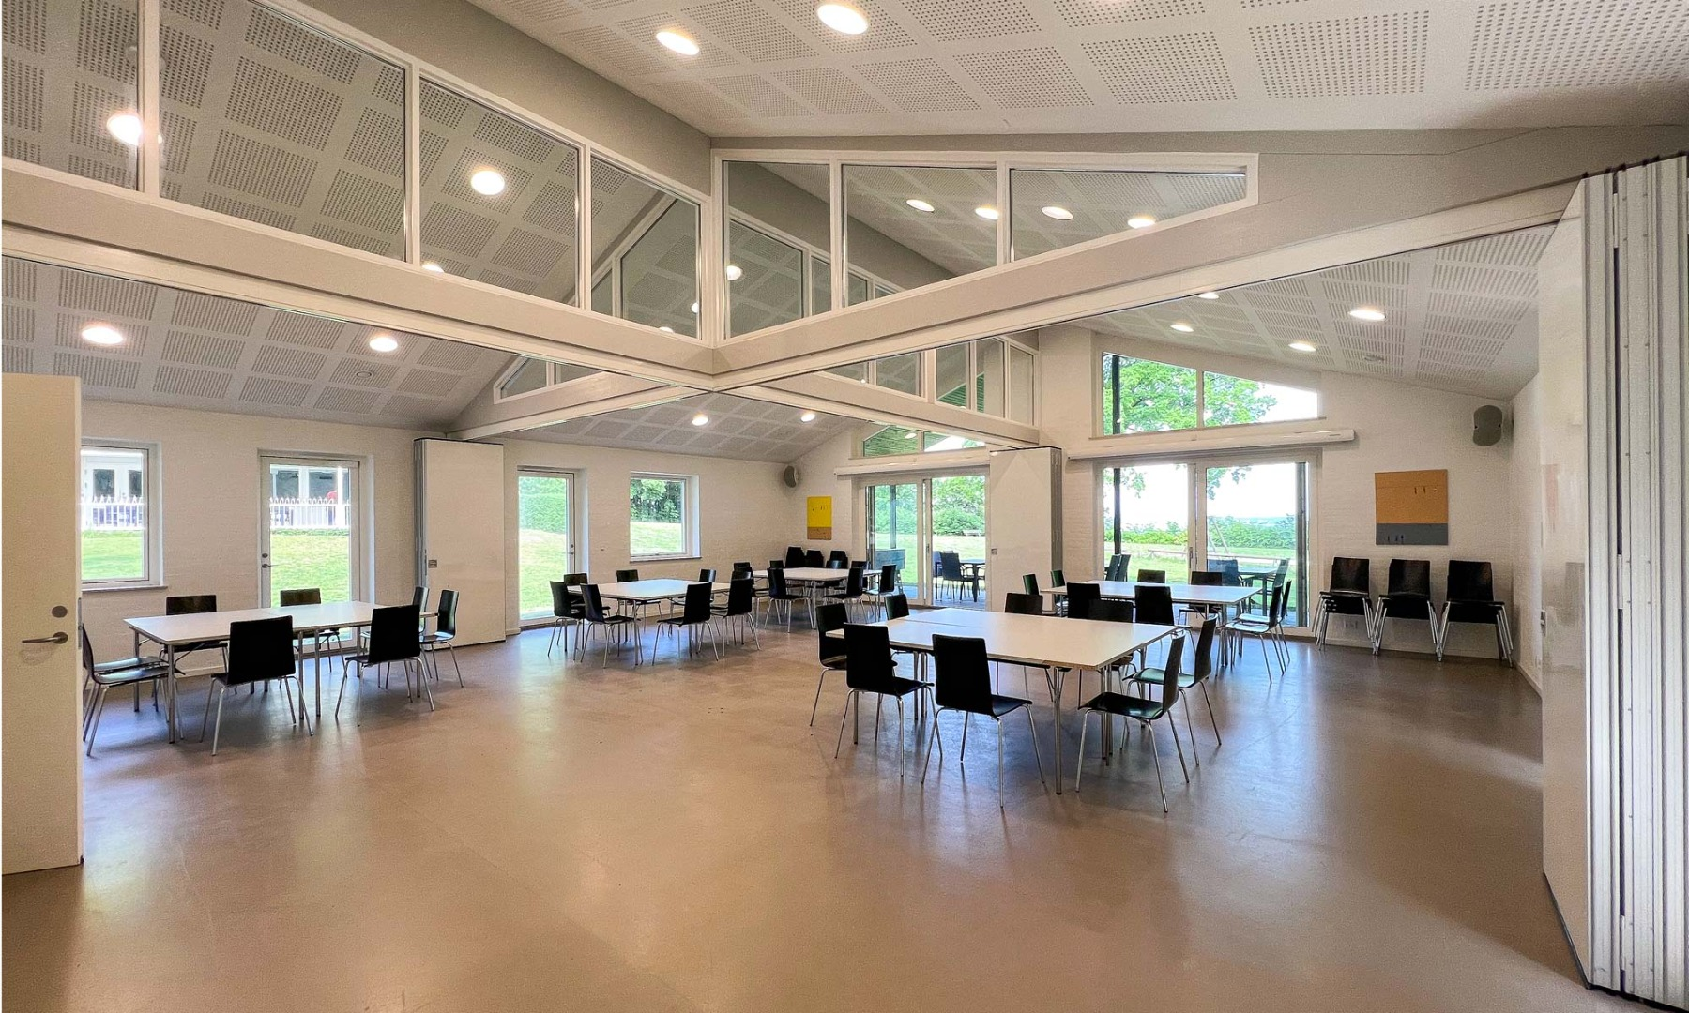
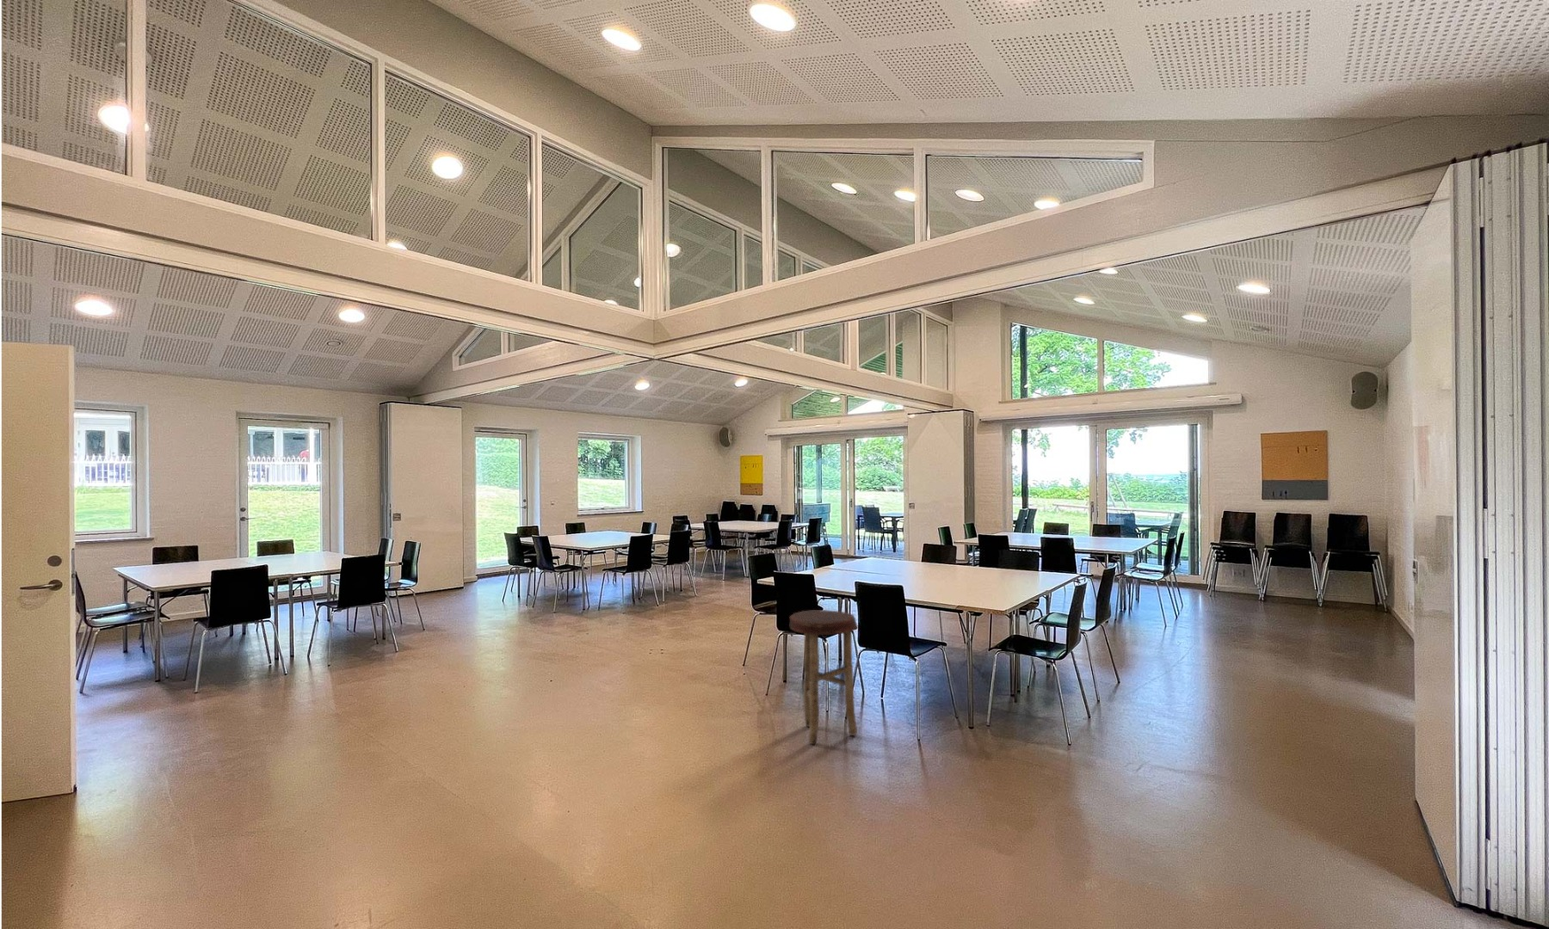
+ stool [789,609,859,745]
